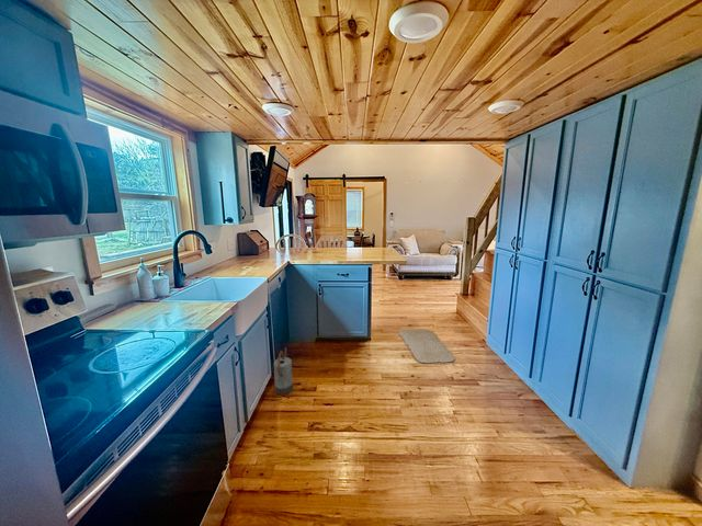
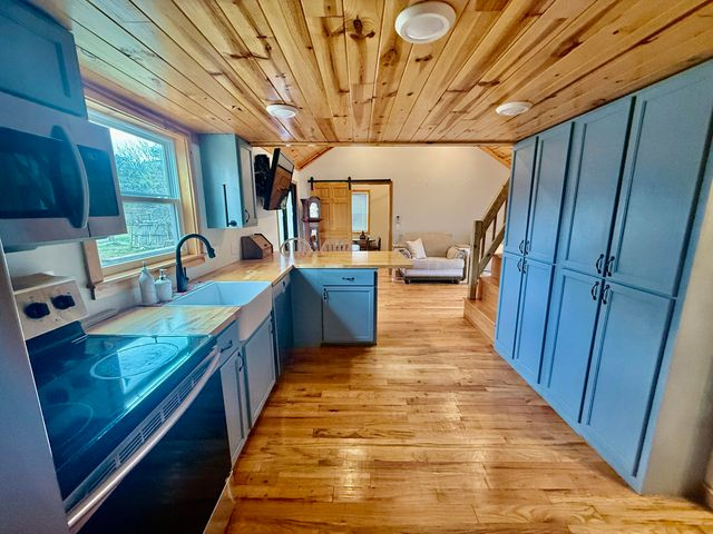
- bath mat [397,329,456,364]
- watering can [273,346,294,396]
